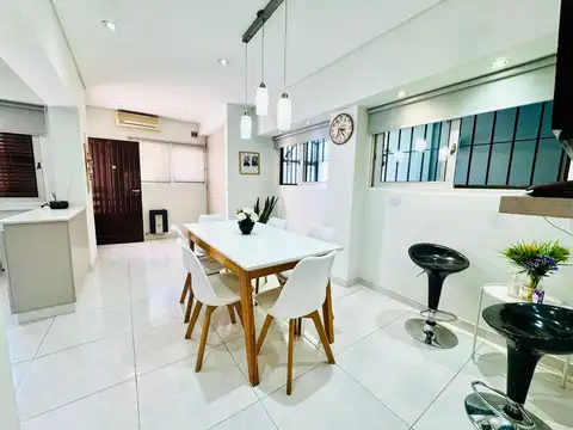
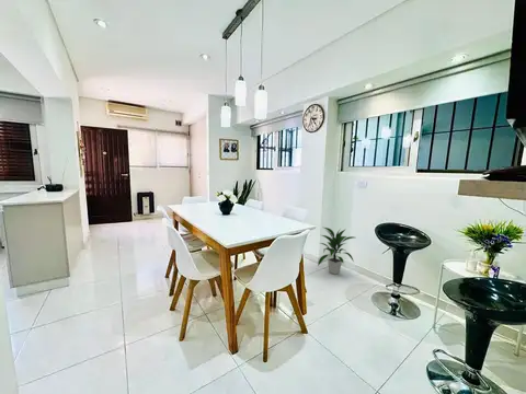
+ indoor plant [317,227,355,276]
